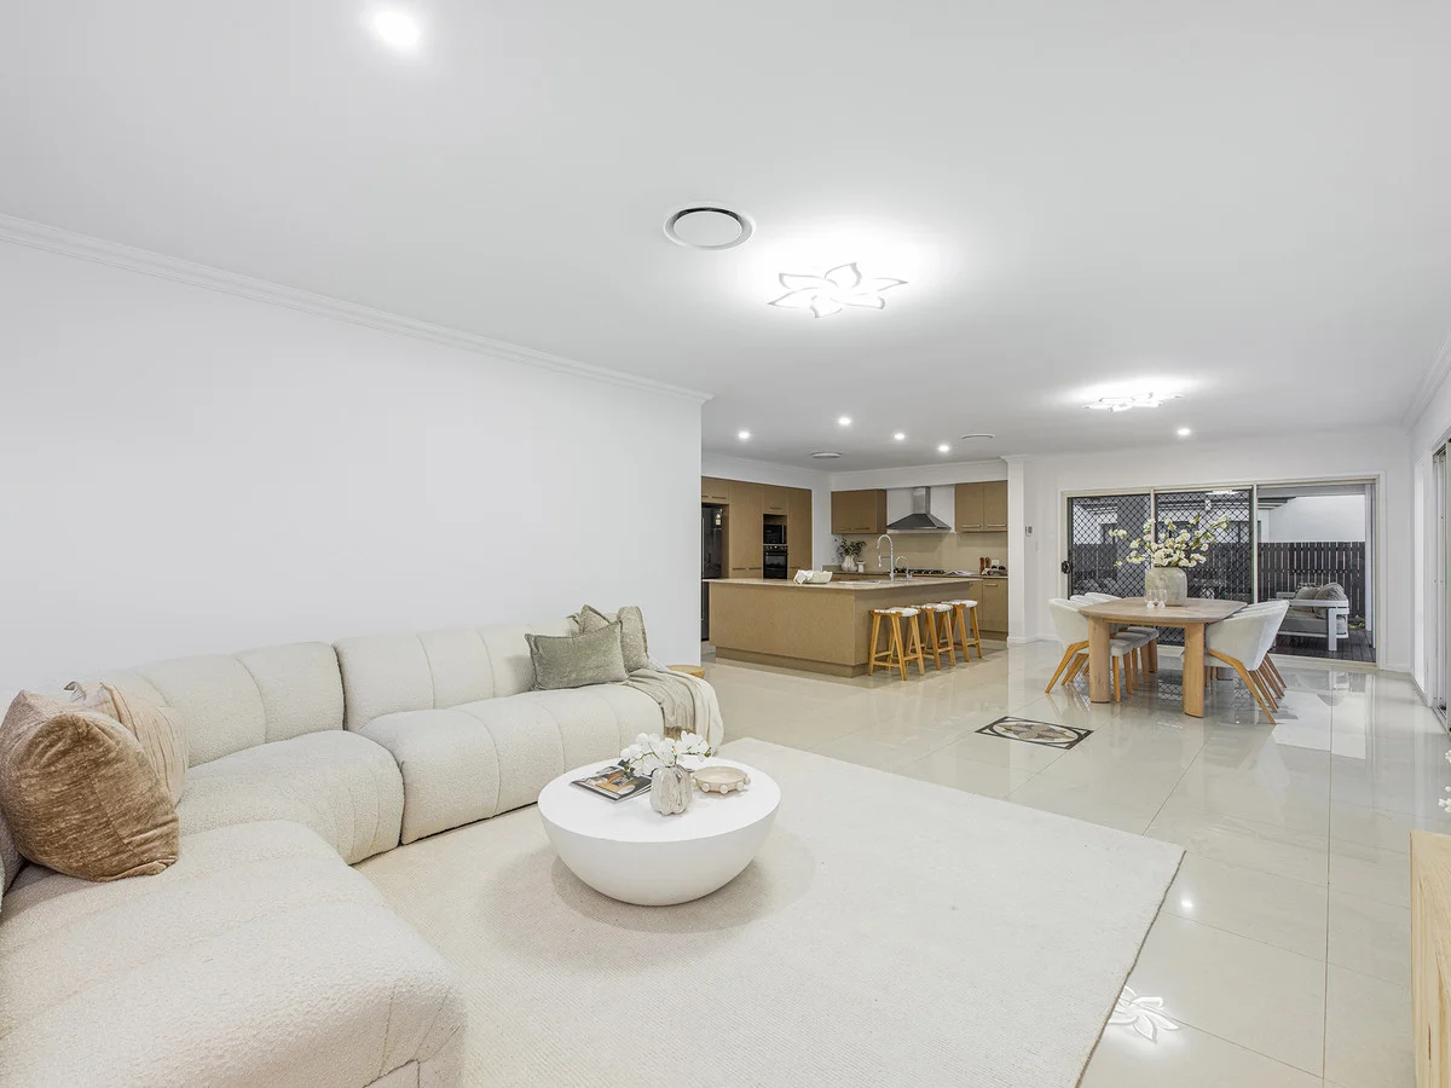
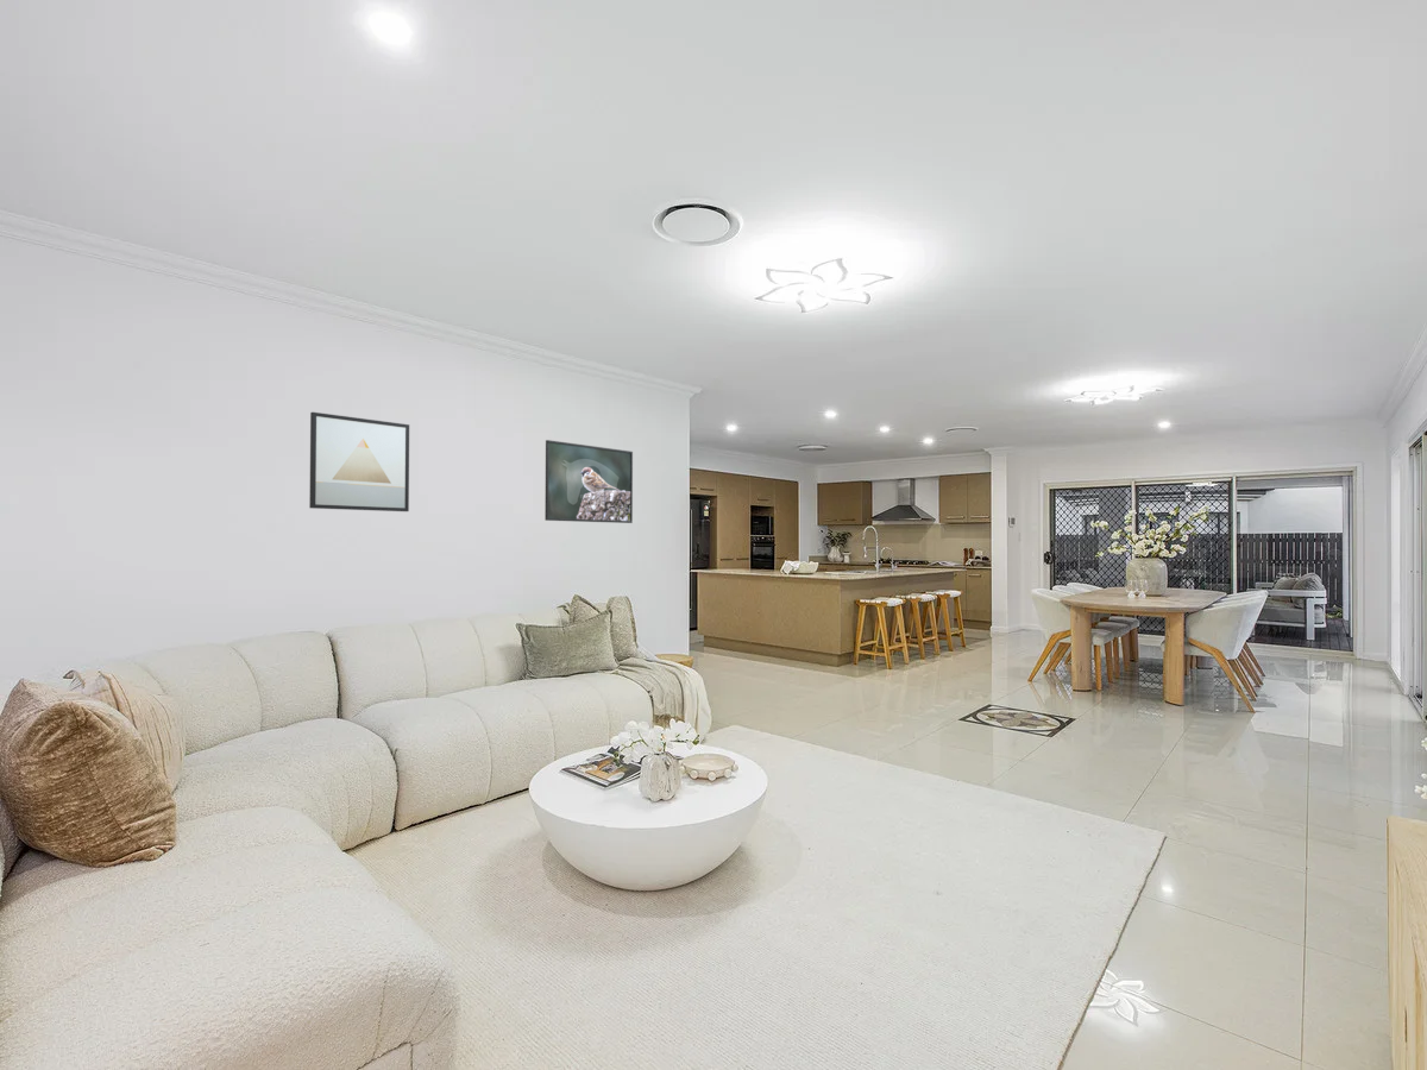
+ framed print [543,439,634,524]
+ wall art [308,411,410,512]
